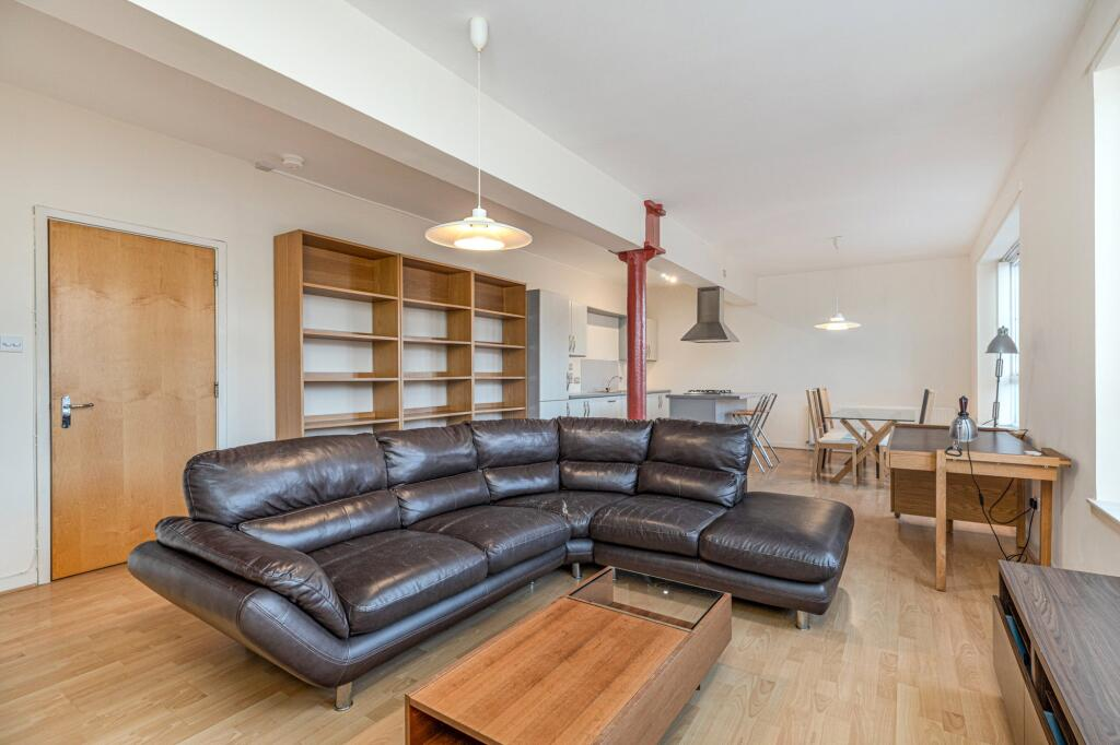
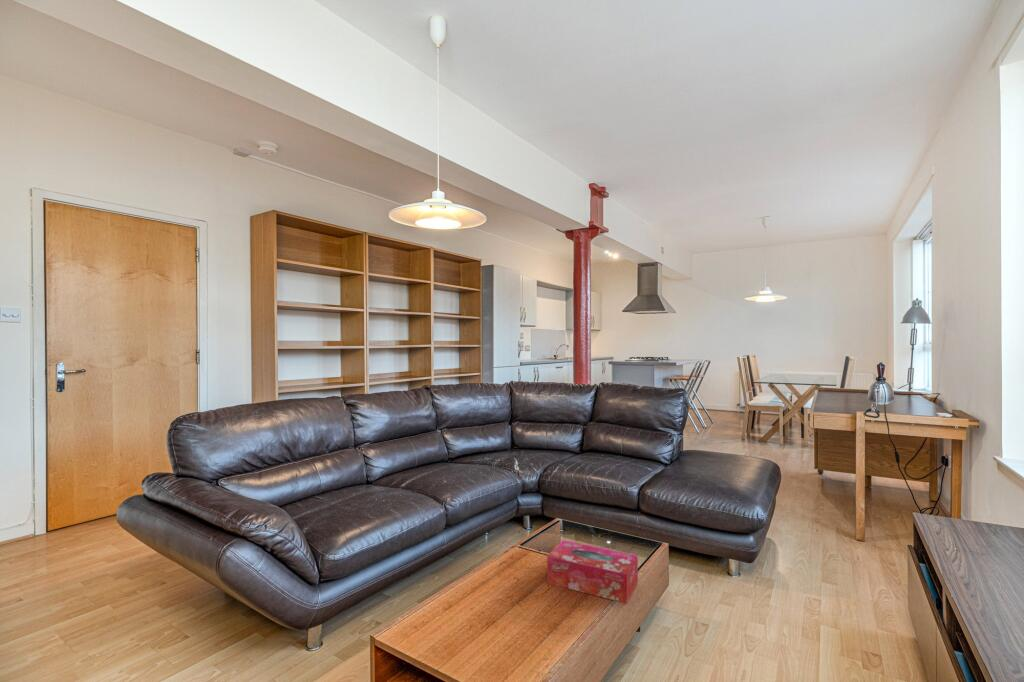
+ tissue box [546,539,639,605]
